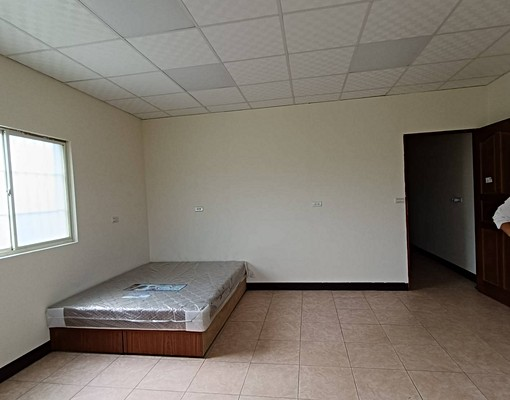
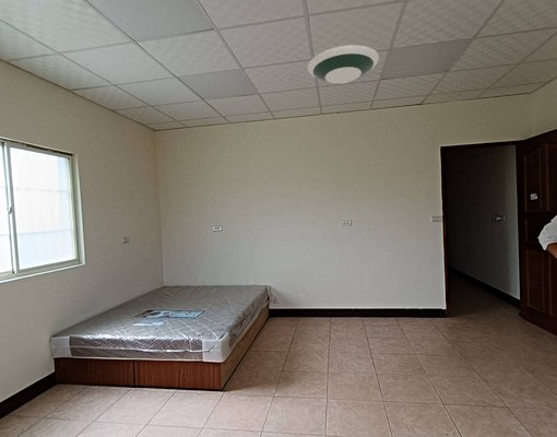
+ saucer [307,44,380,85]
